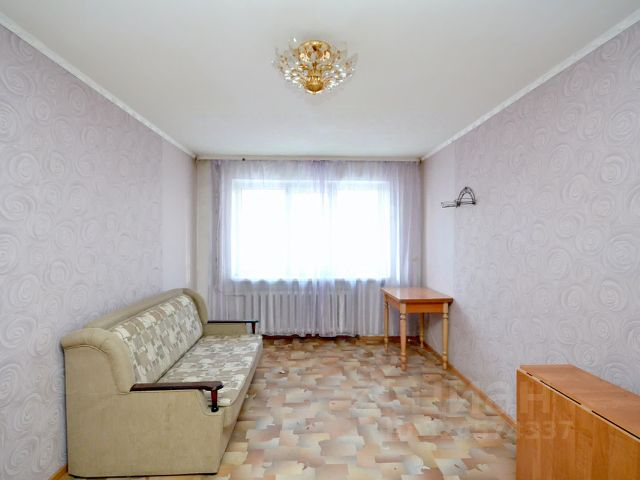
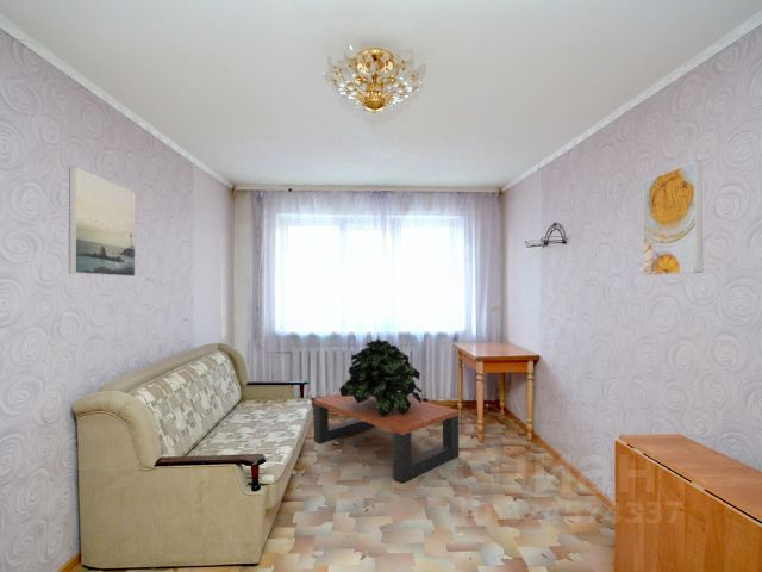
+ potted plant [338,338,423,417]
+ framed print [68,166,137,278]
+ coffee table [312,393,460,484]
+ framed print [642,160,704,276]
